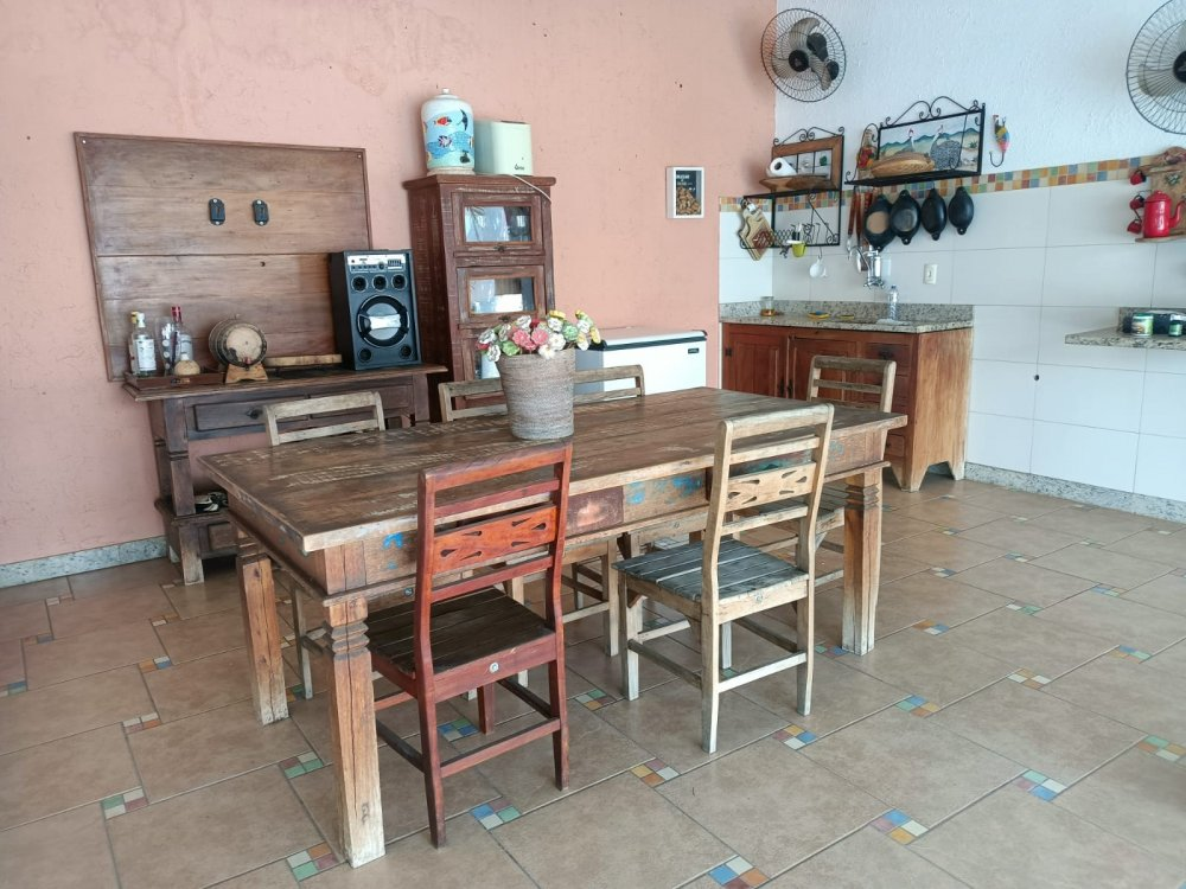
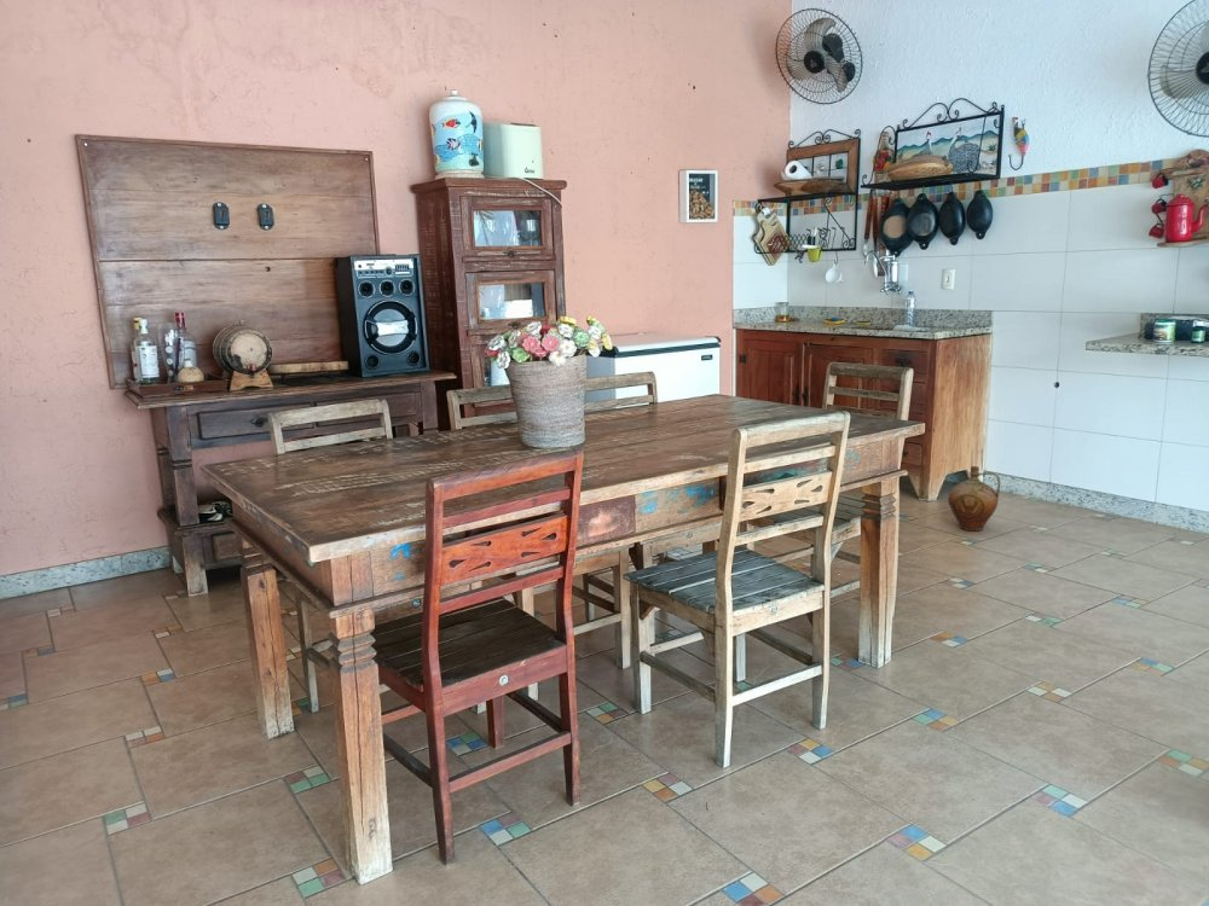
+ ceramic jug [947,465,1001,532]
